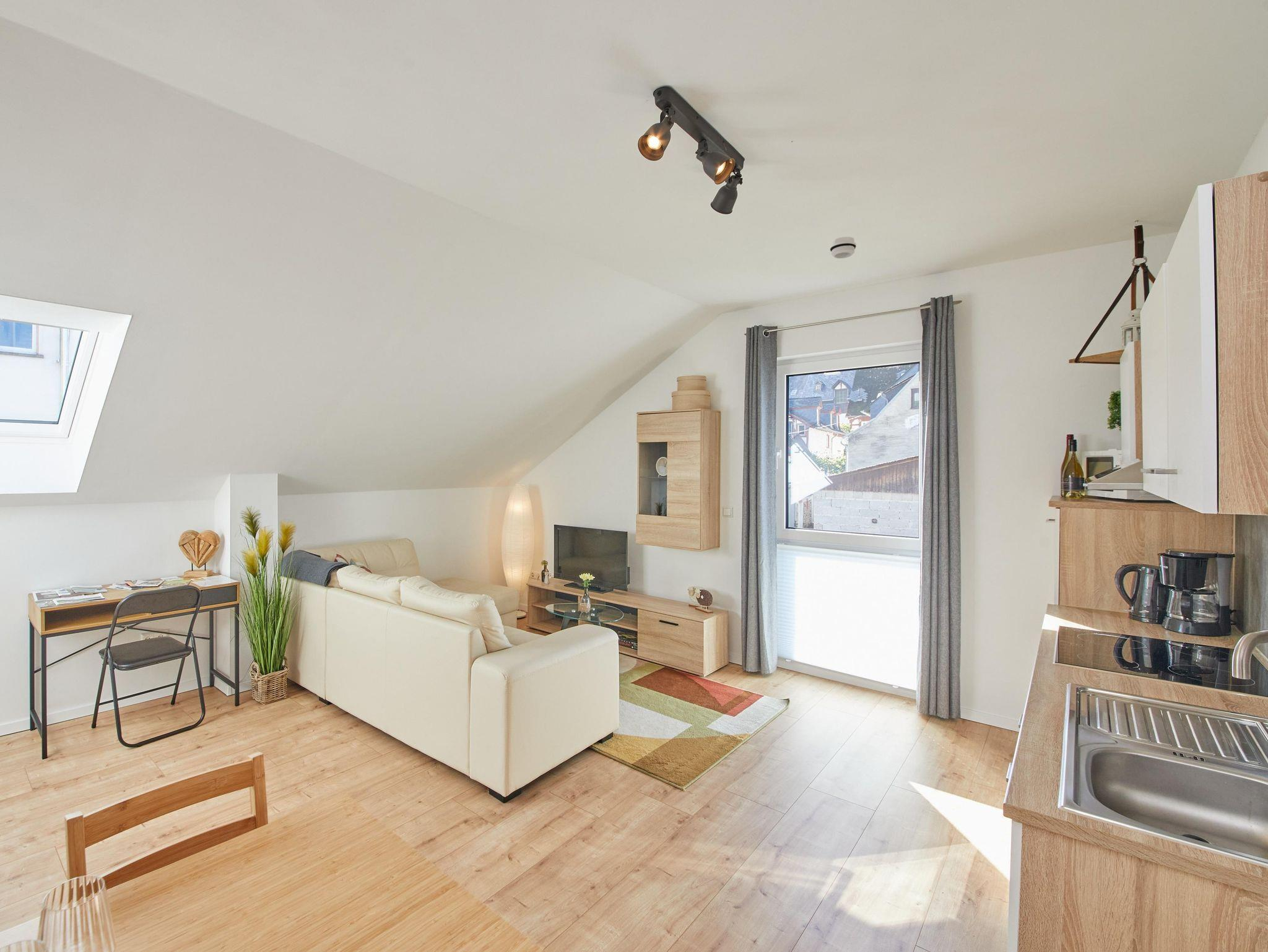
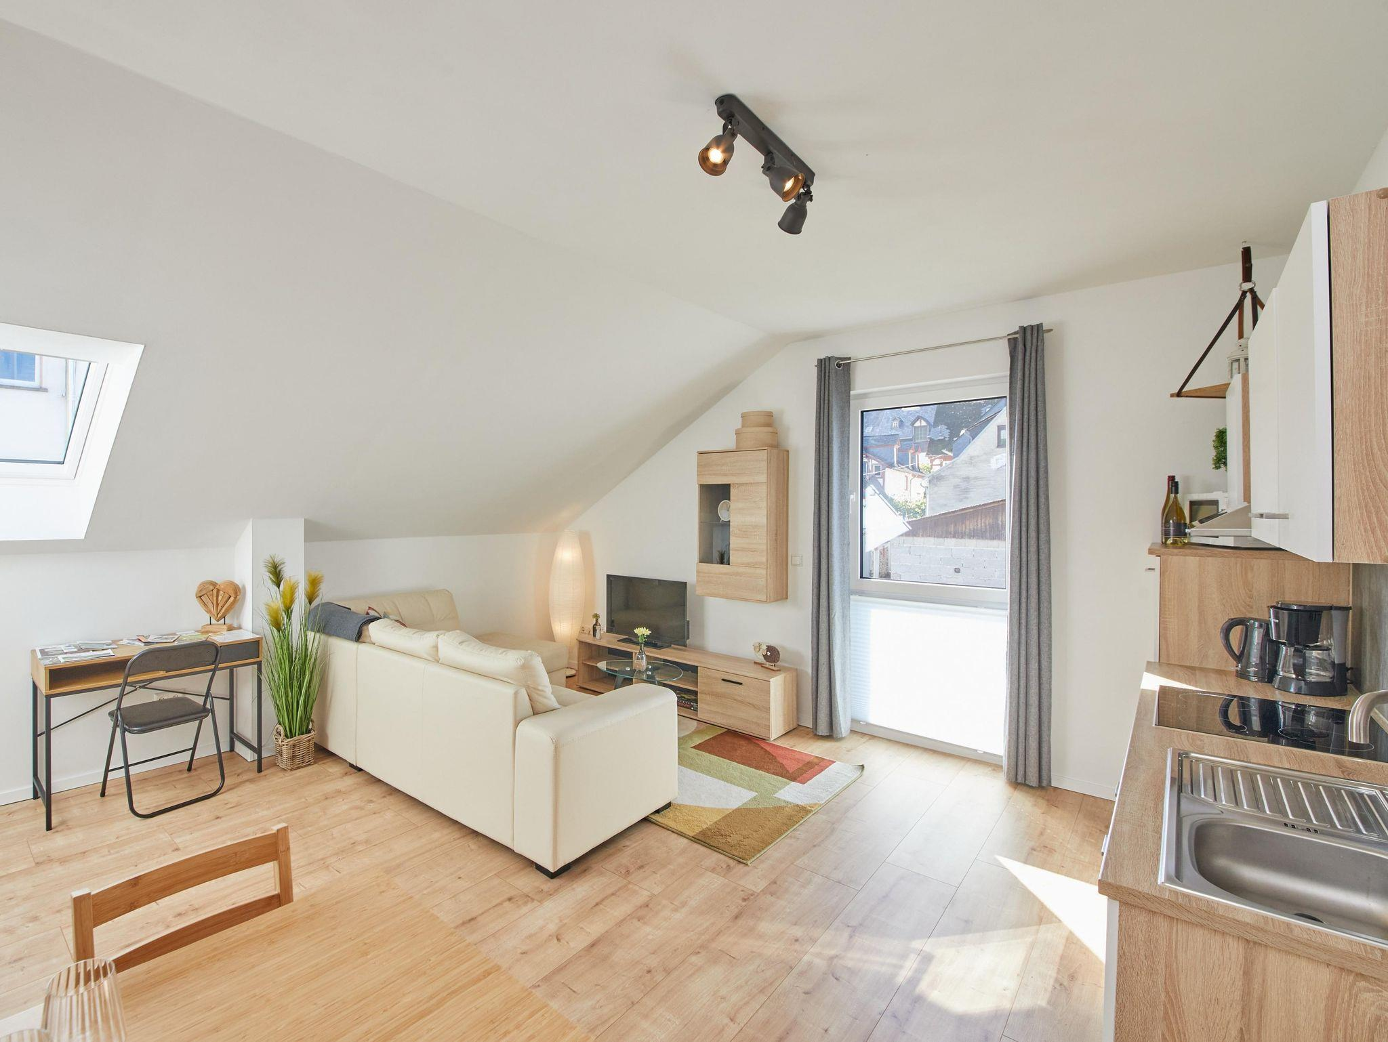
- smoke detector [829,236,857,259]
